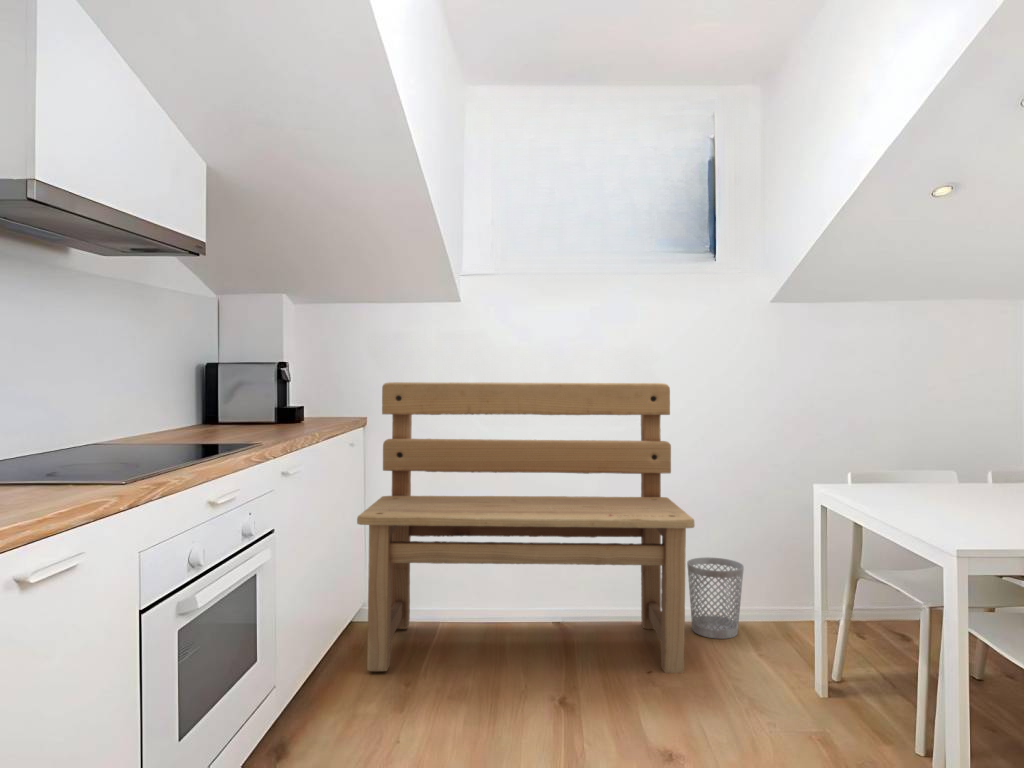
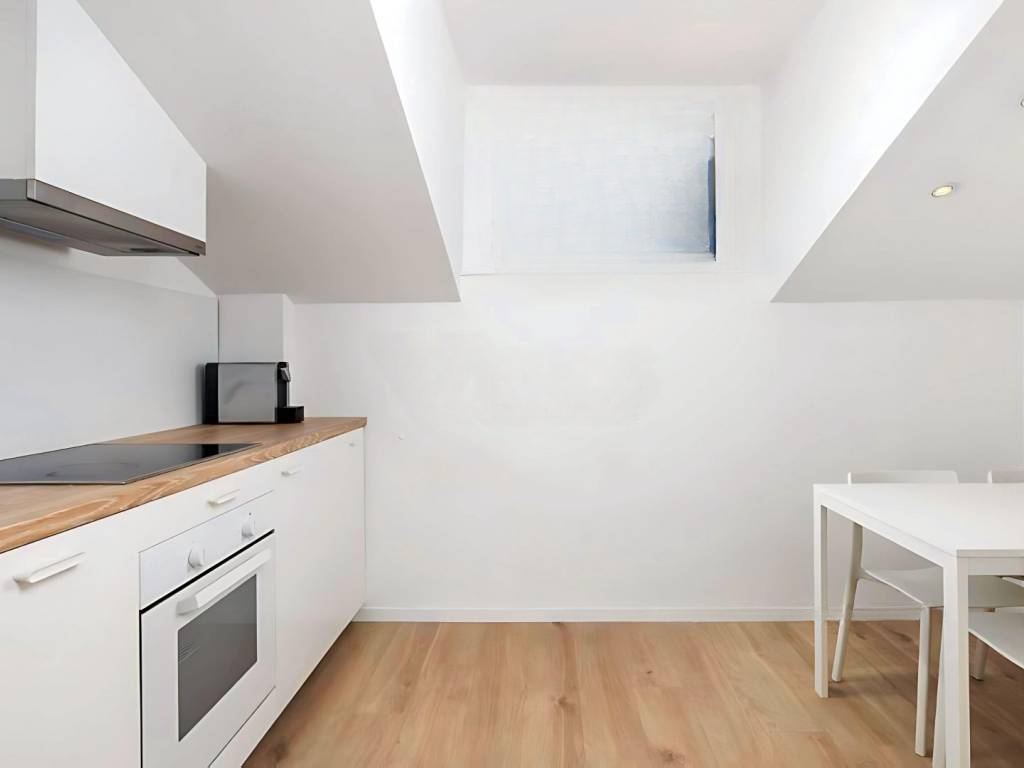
- bench [356,381,696,674]
- wastebasket [686,556,745,640]
